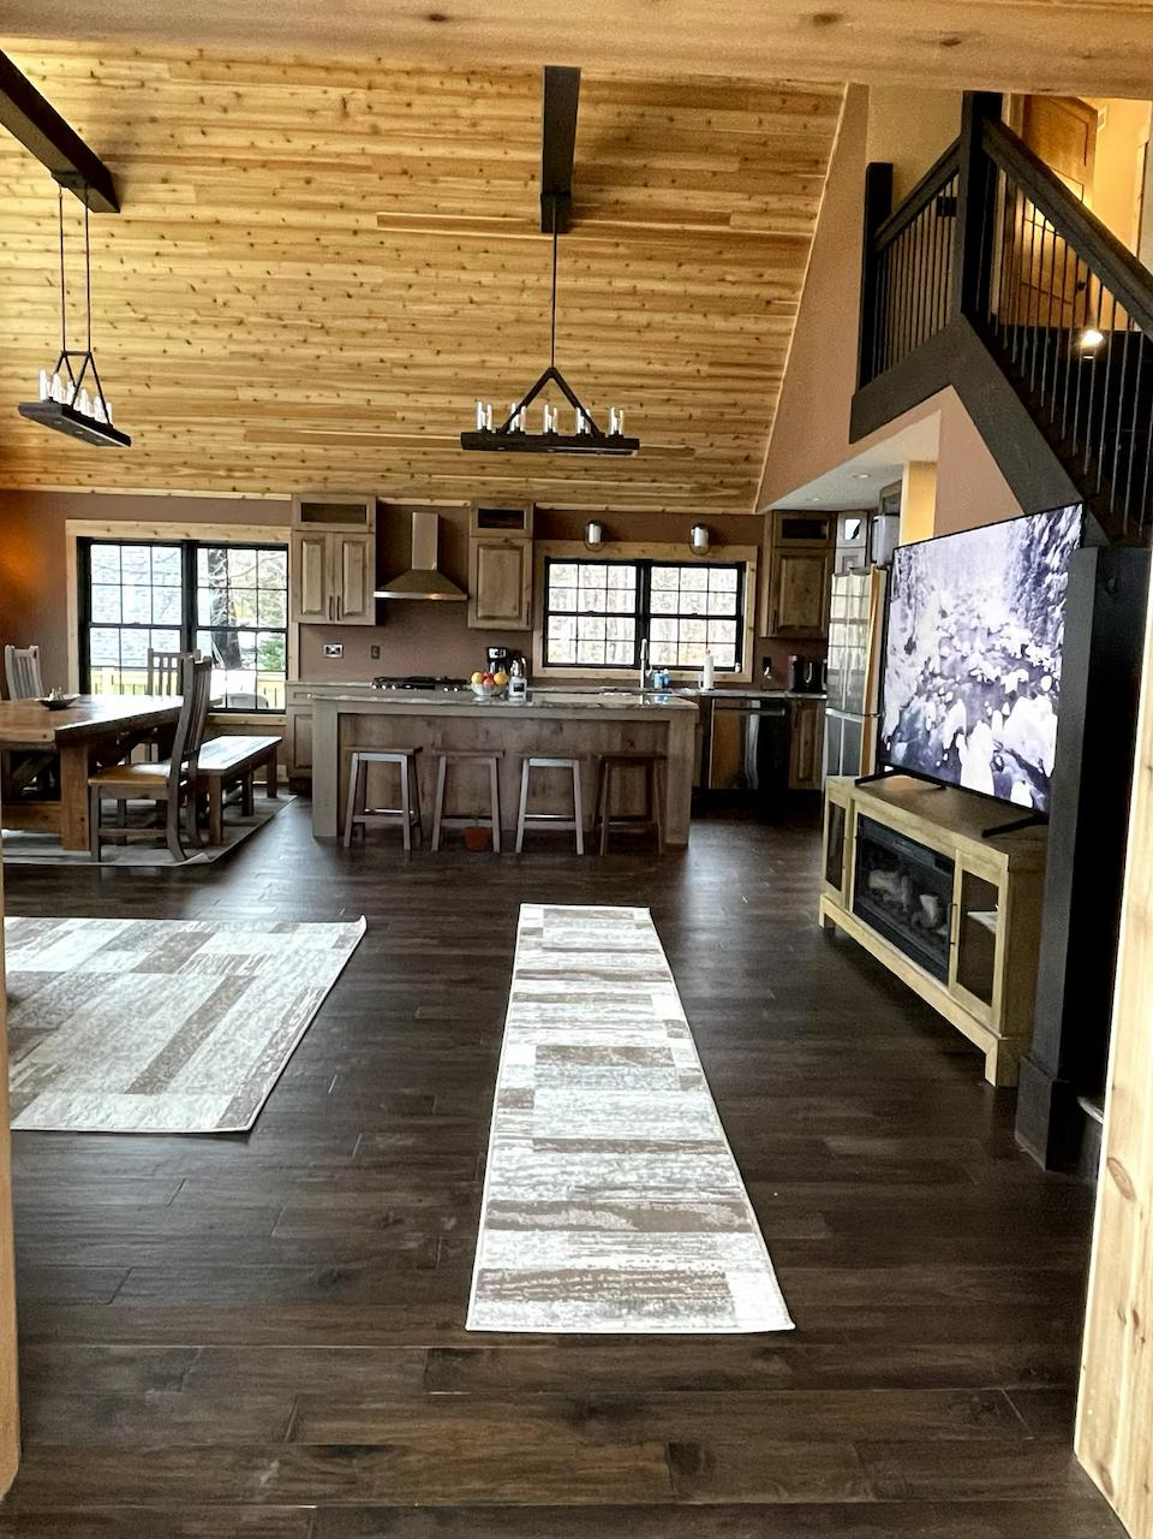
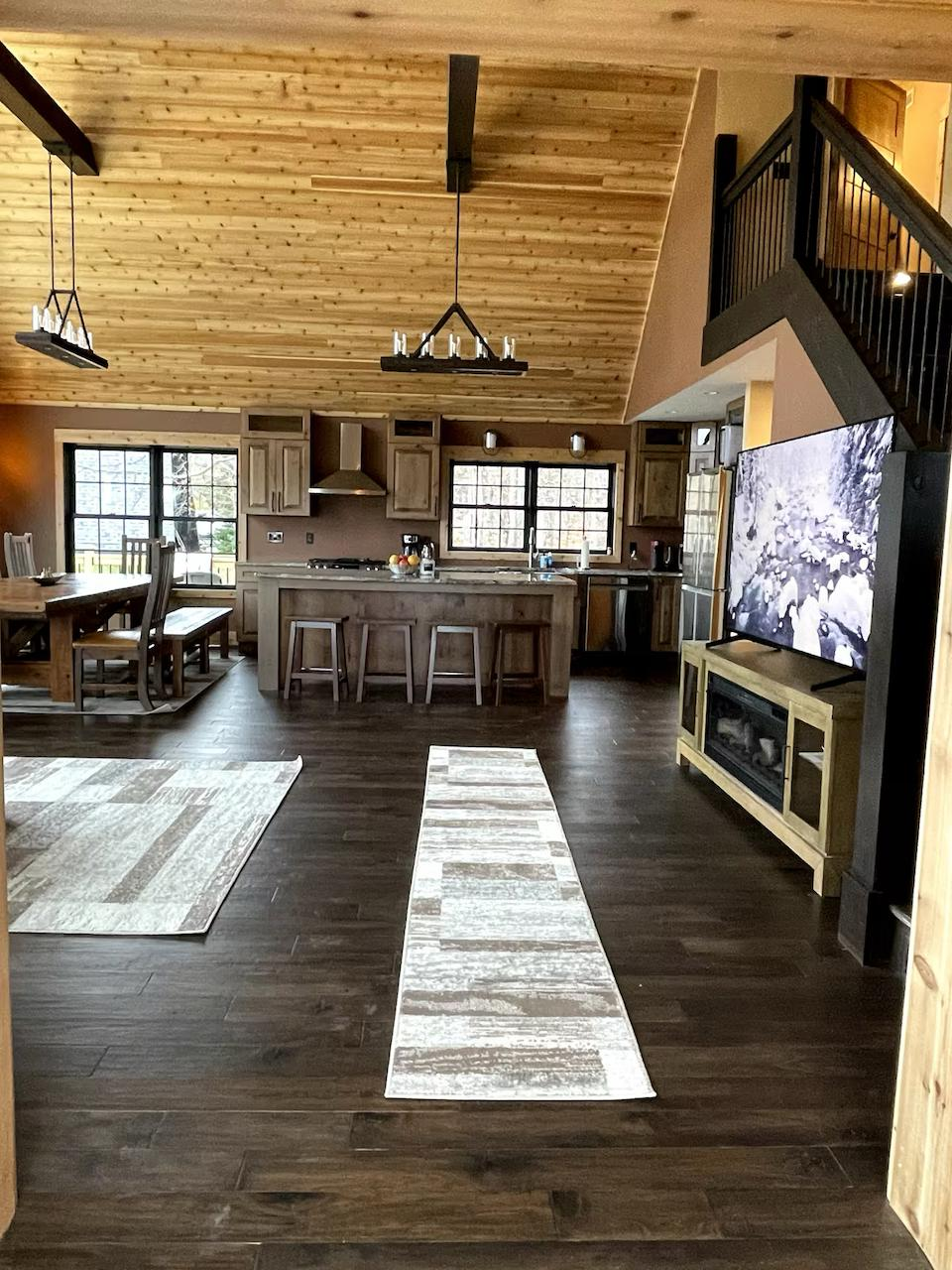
- potted plant [460,801,493,851]
